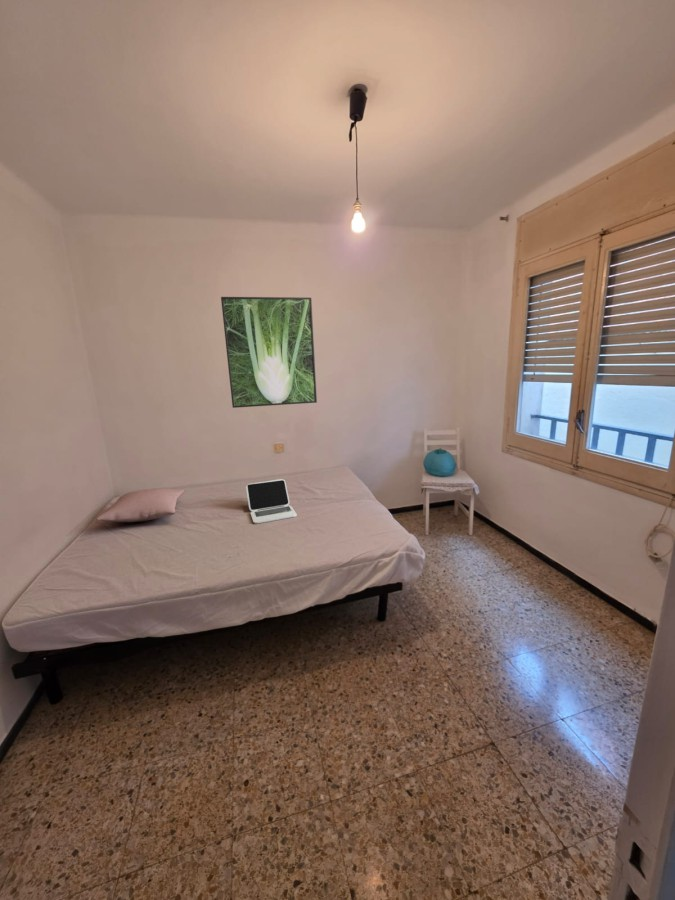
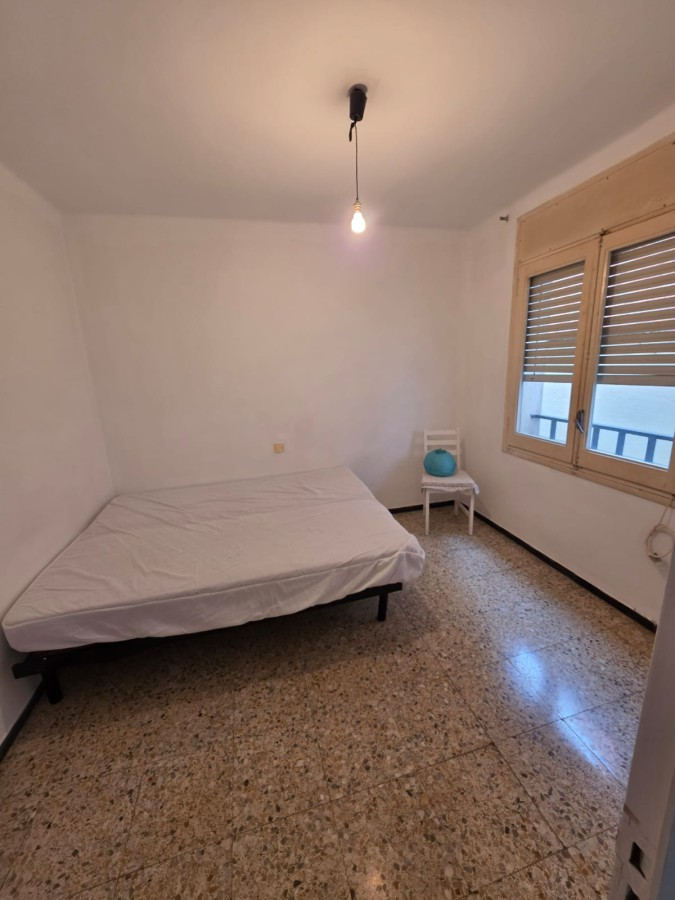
- pillow [95,487,186,523]
- laptop [245,478,297,525]
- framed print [220,296,318,409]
